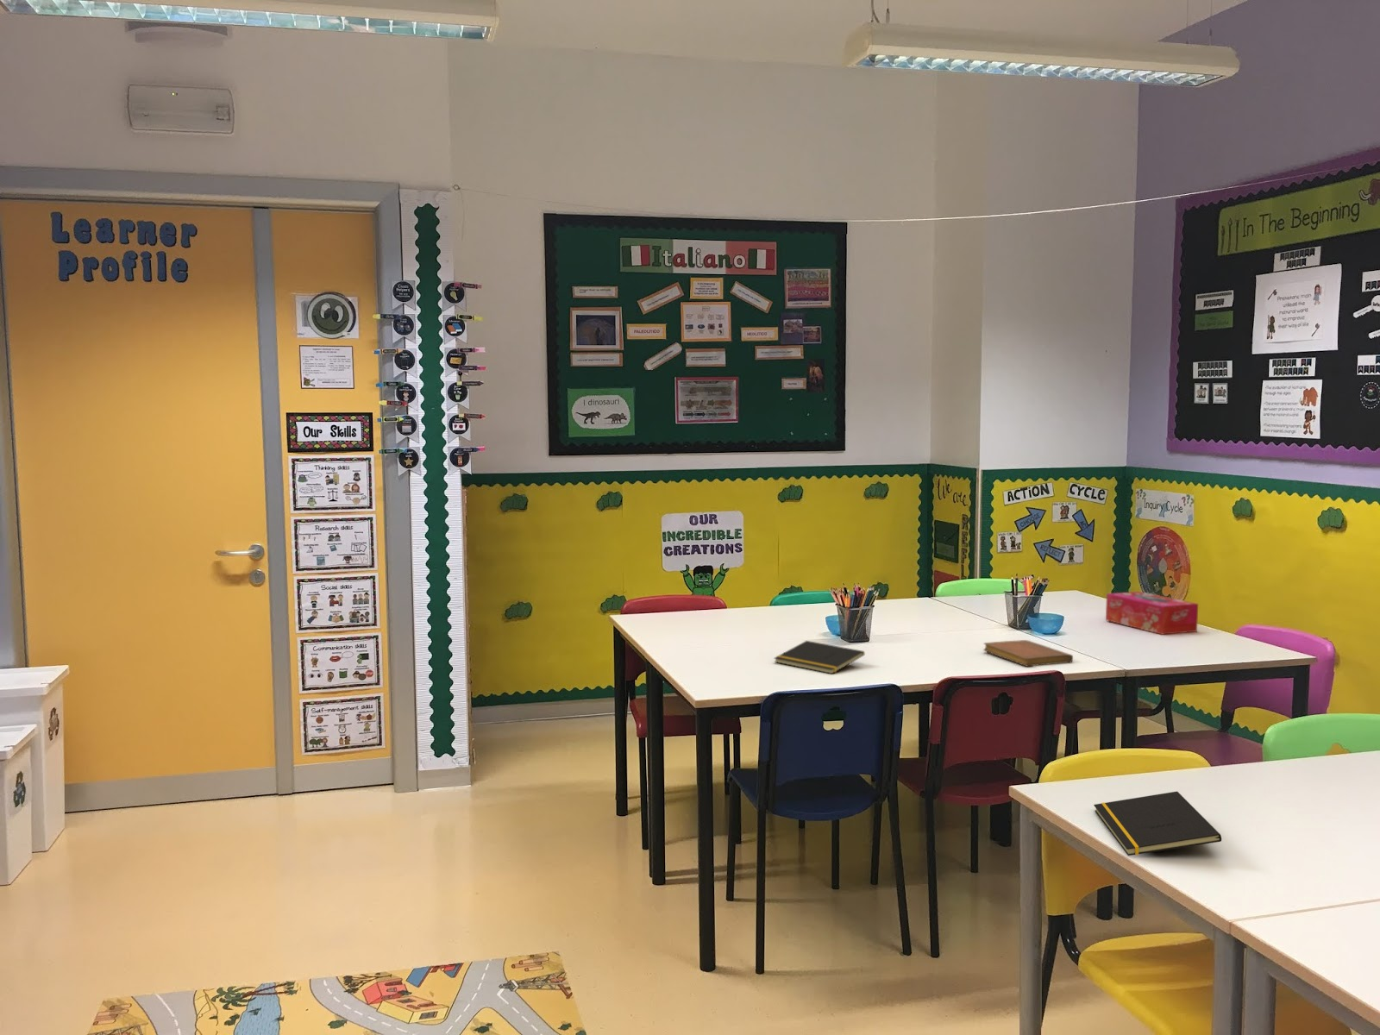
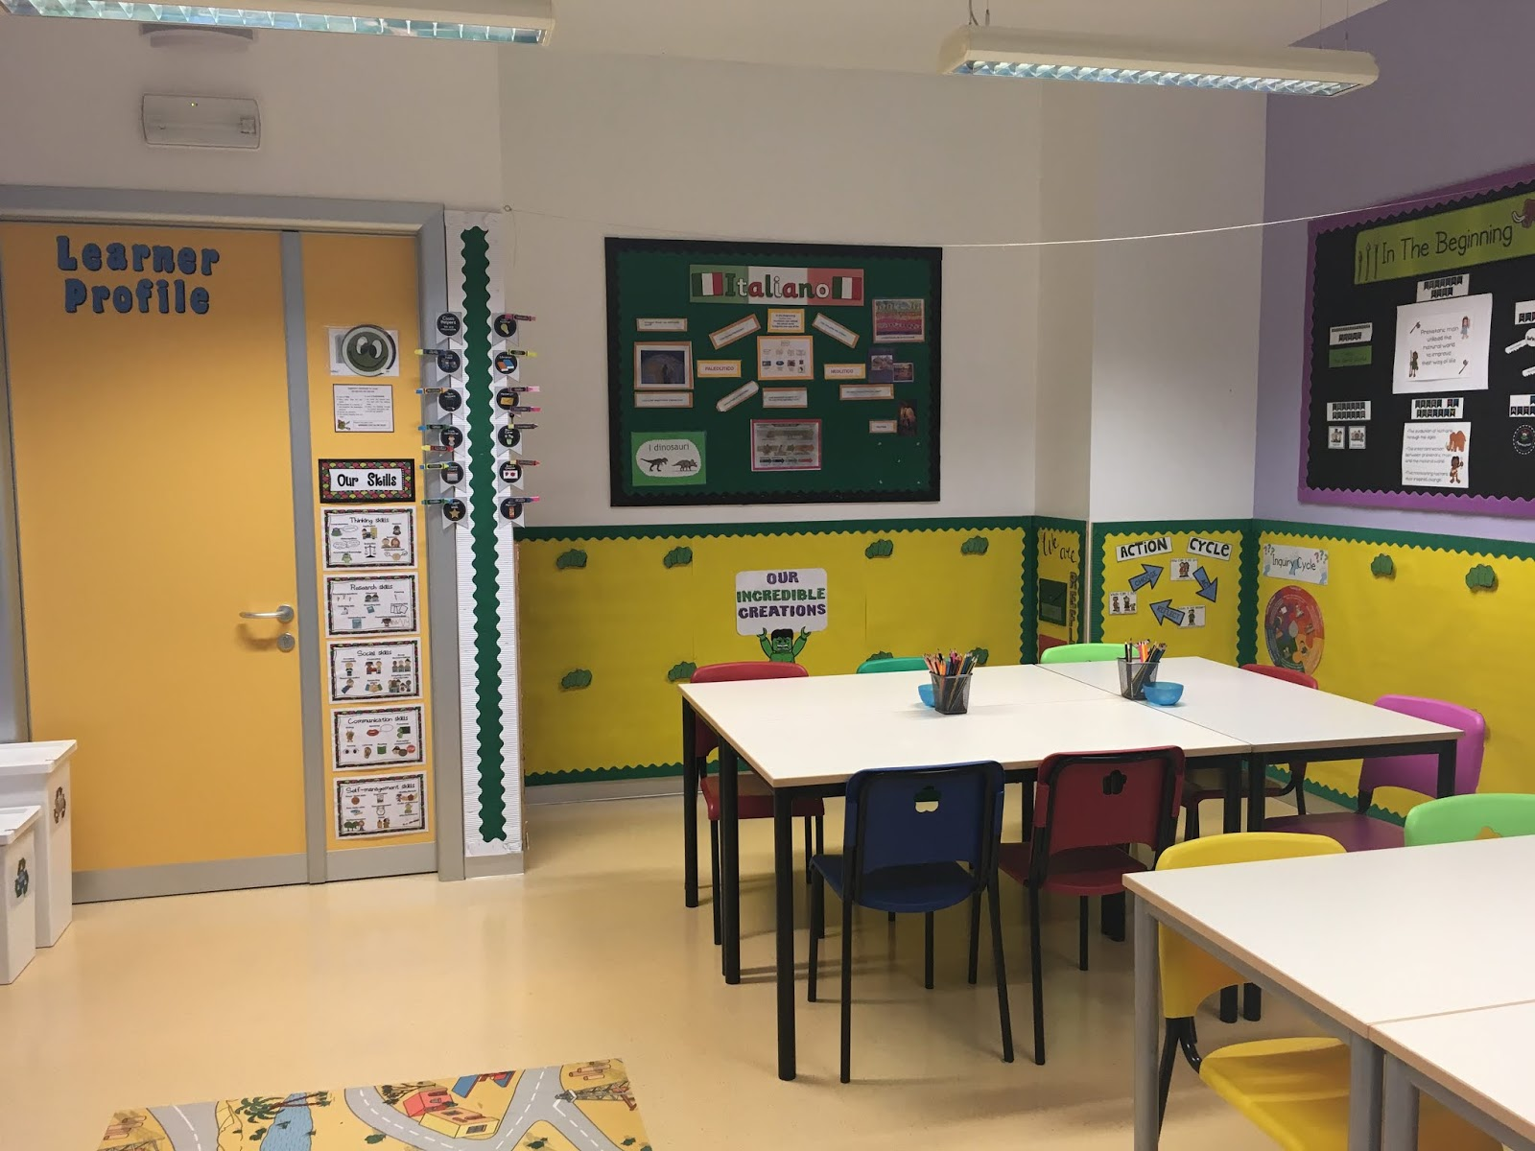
- notepad [774,640,865,674]
- notepad [1093,790,1222,857]
- tissue box [1105,590,1199,636]
- notebook [983,639,1074,668]
